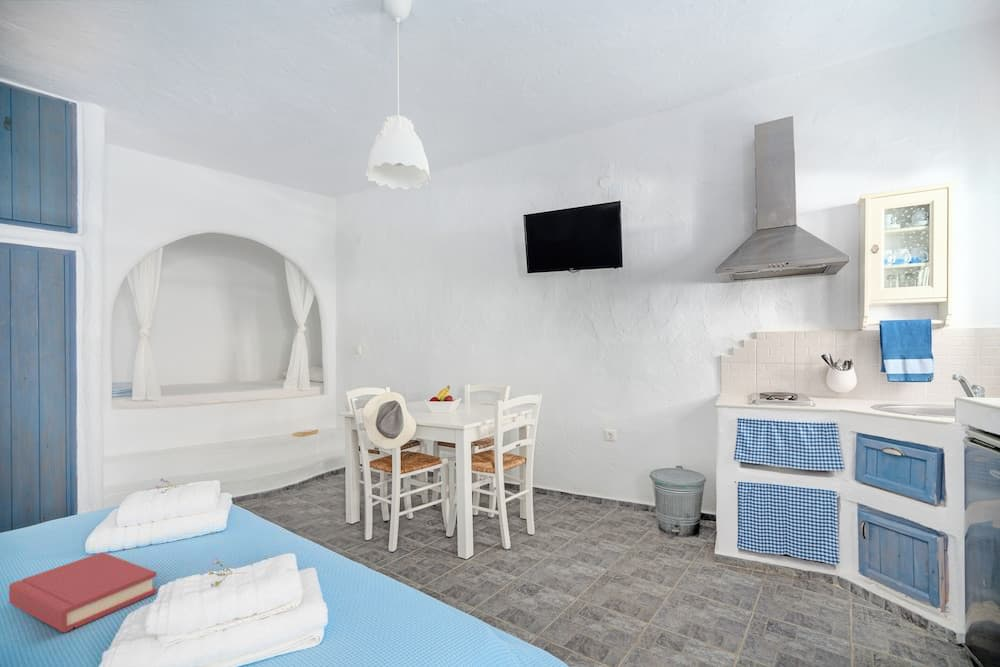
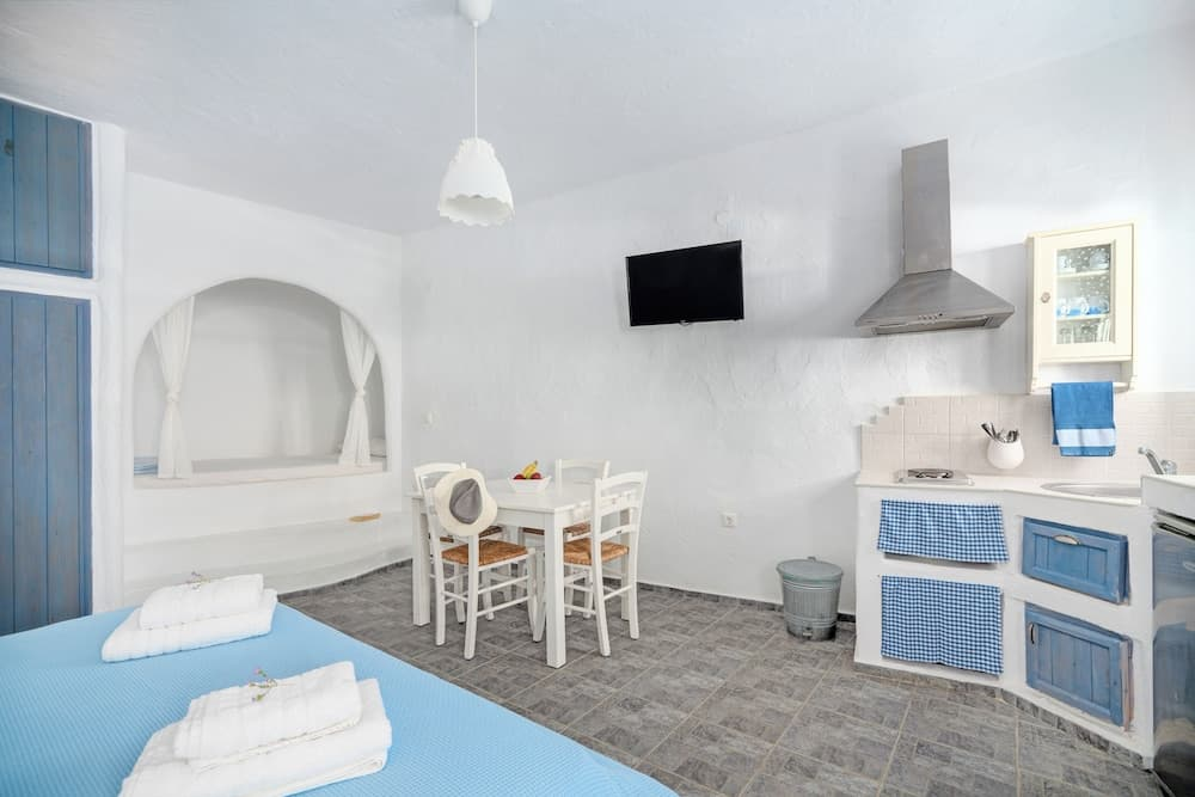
- hardback book [8,551,158,634]
